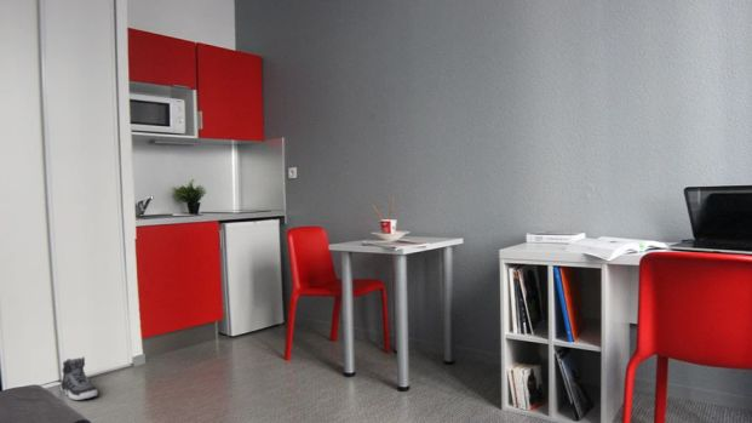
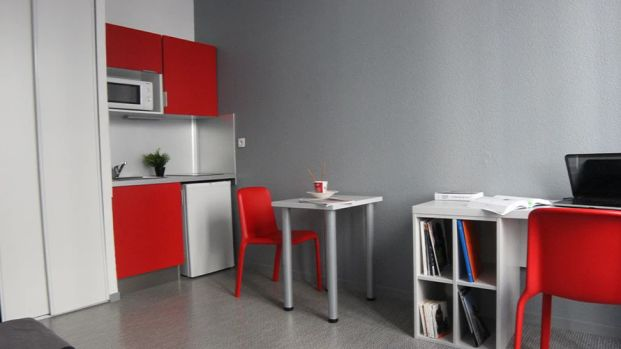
- sneaker [59,355,98,401]
